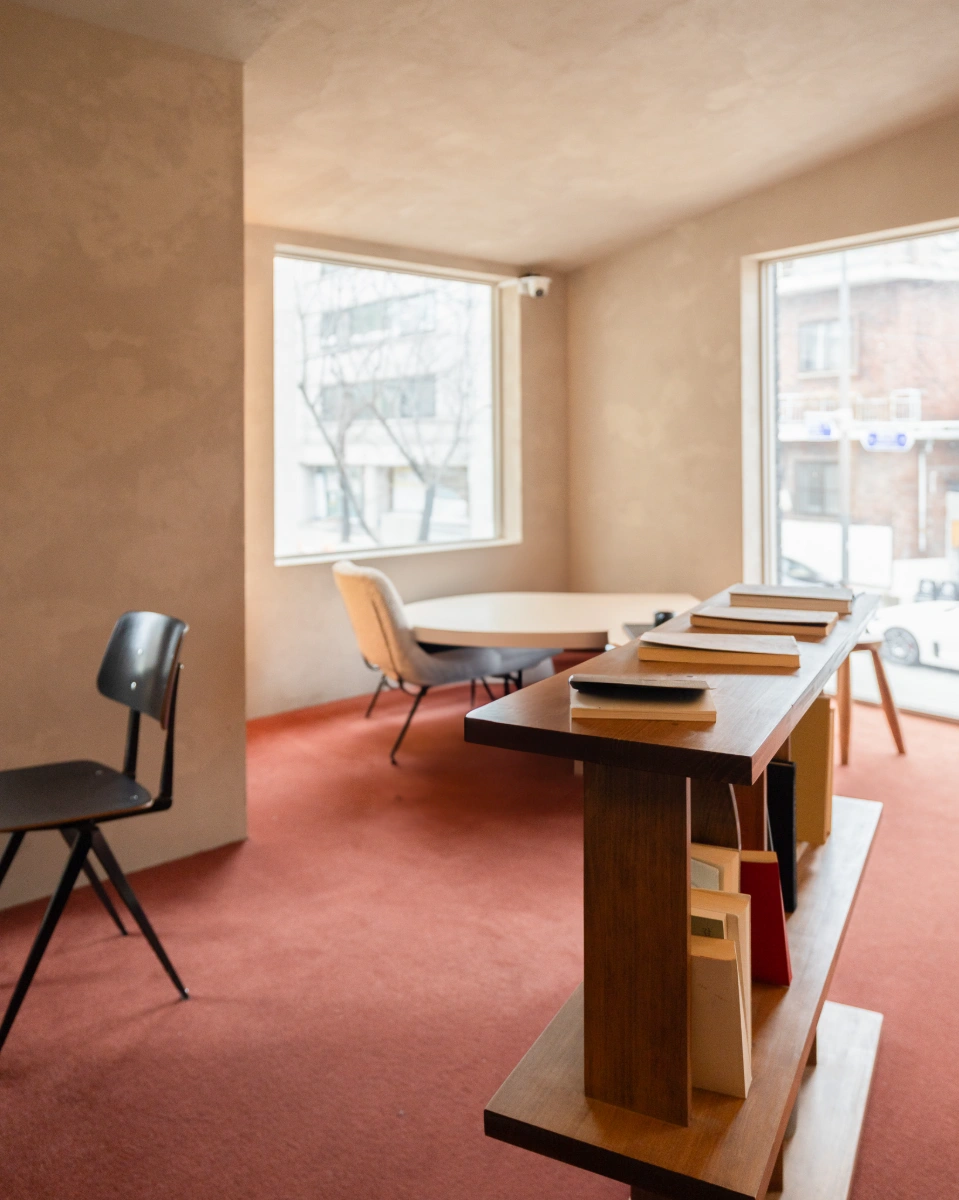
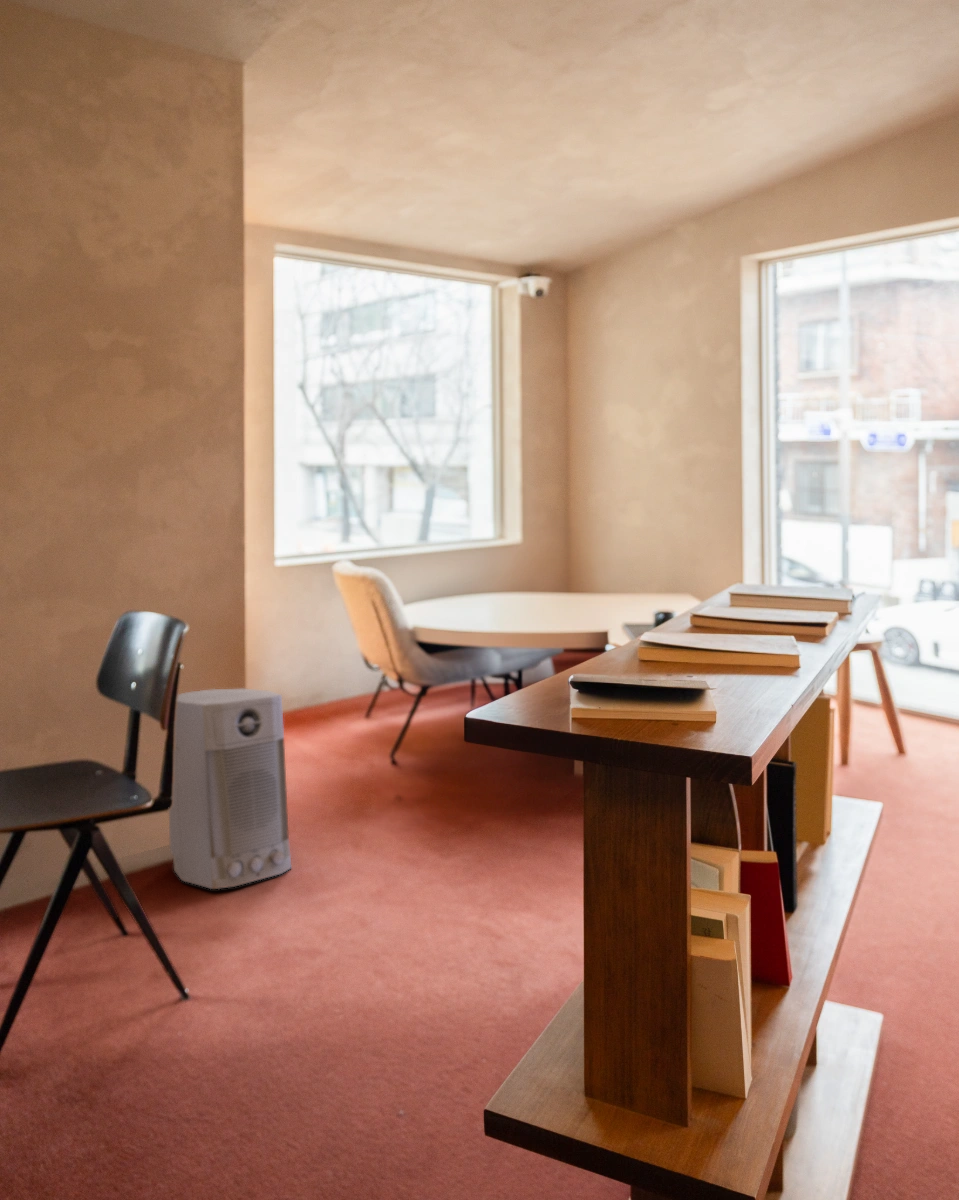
+ air purifier [168,688,293,890]
